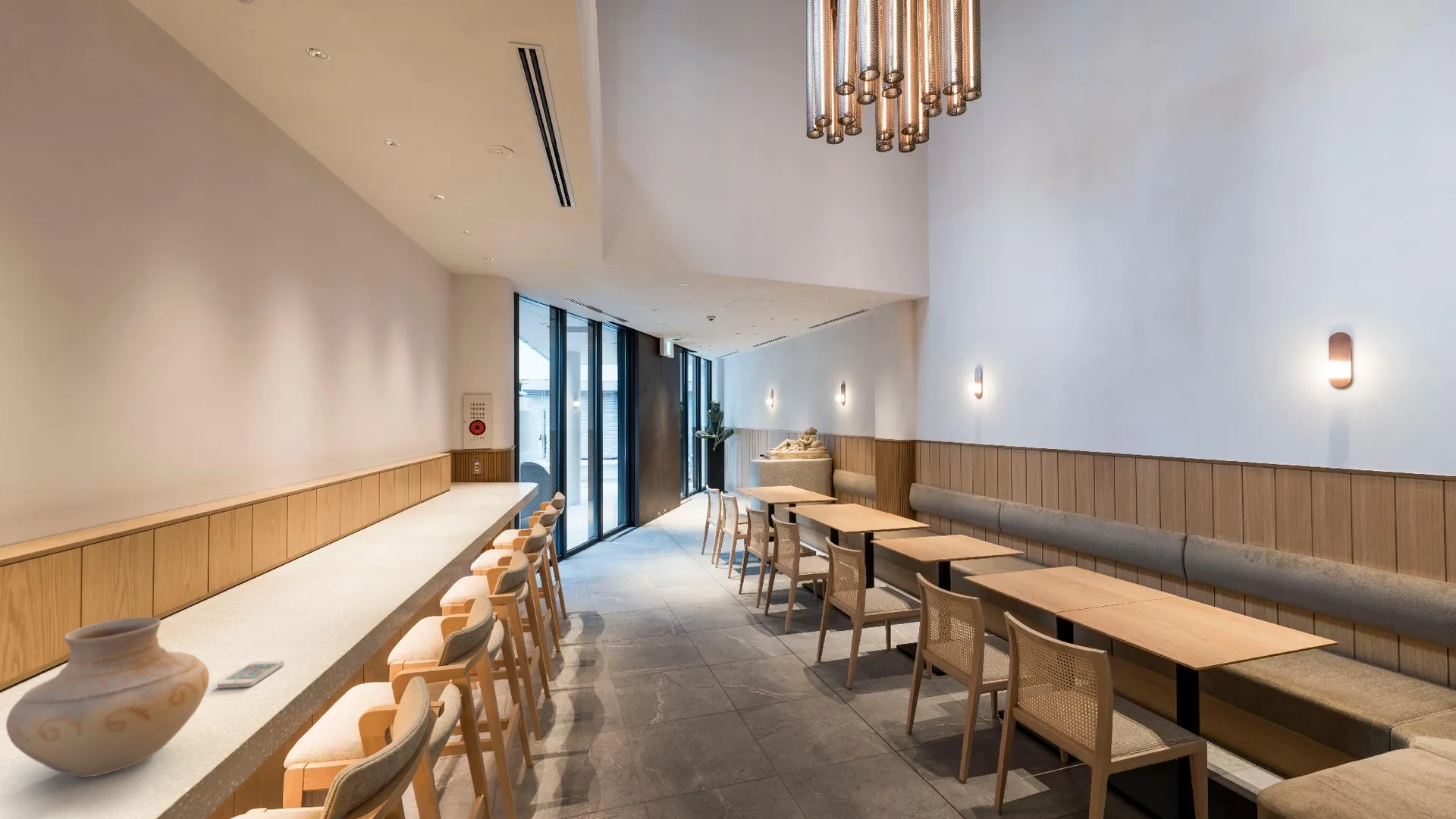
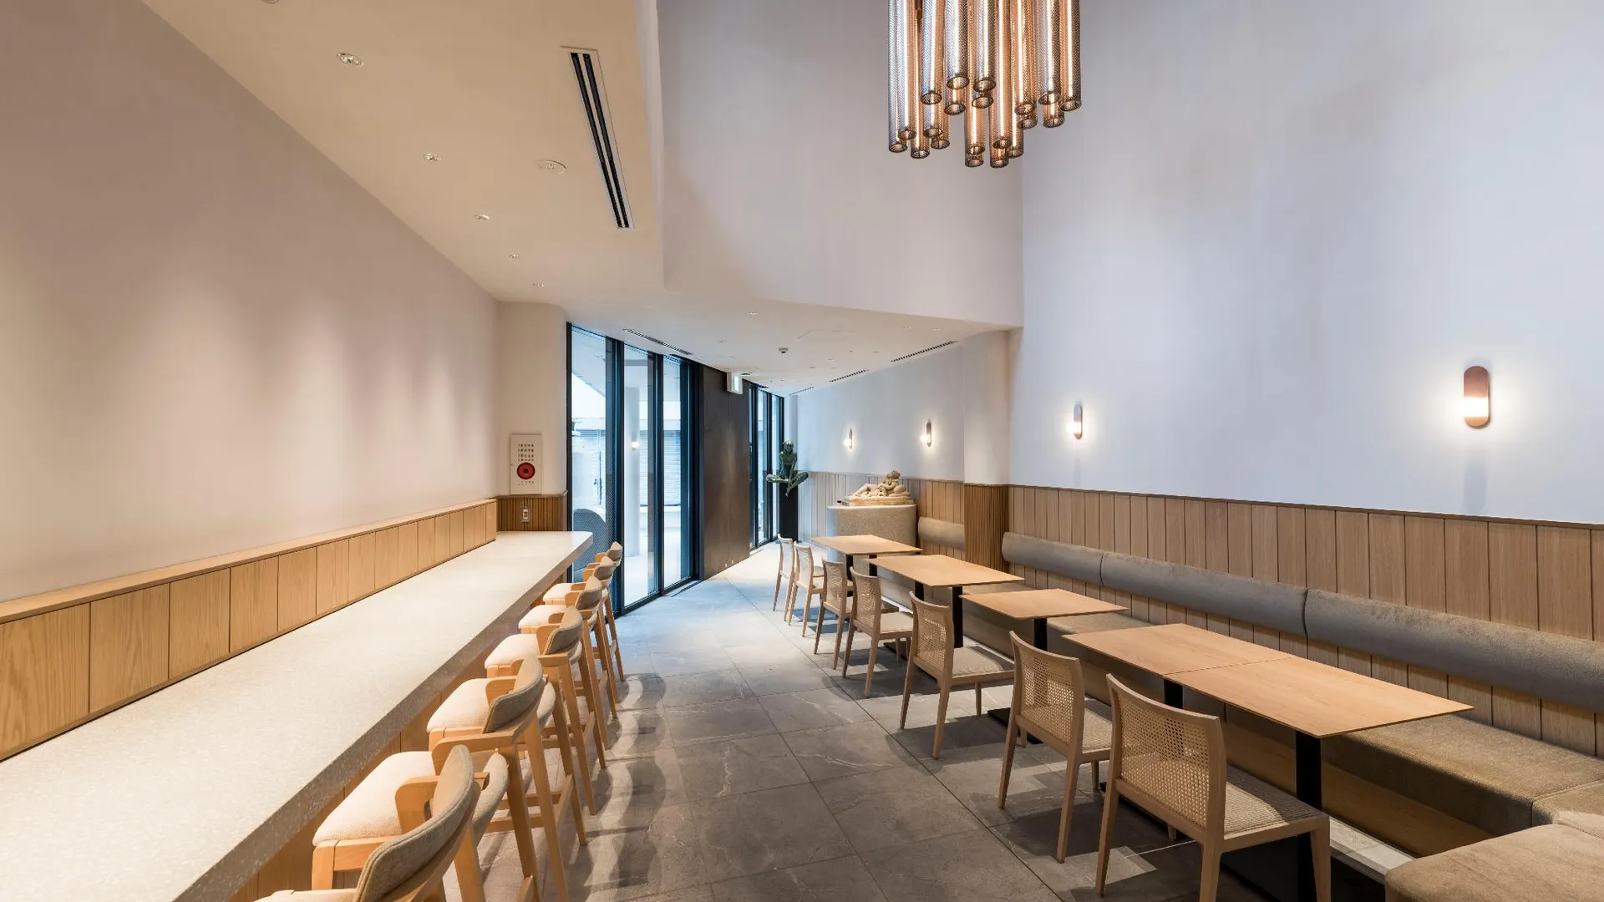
- vase [5,617,210,778]
- smartphone [216,660,285,689]
